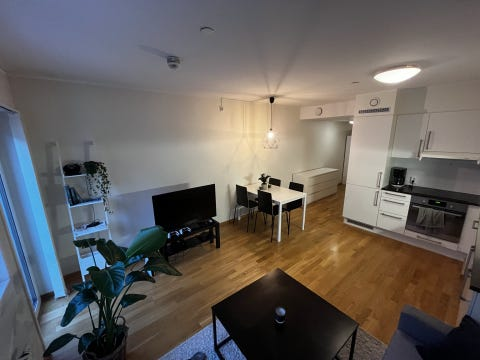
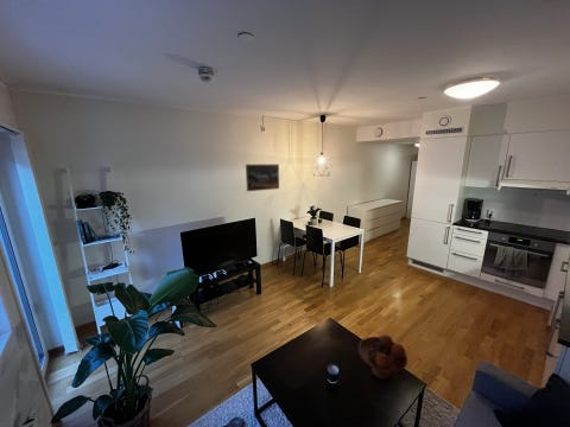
+ fruit bowl [357,333,408,381]
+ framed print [245,162,280,192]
